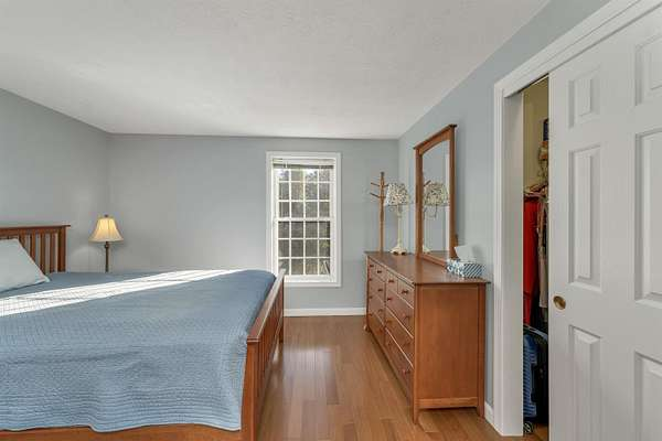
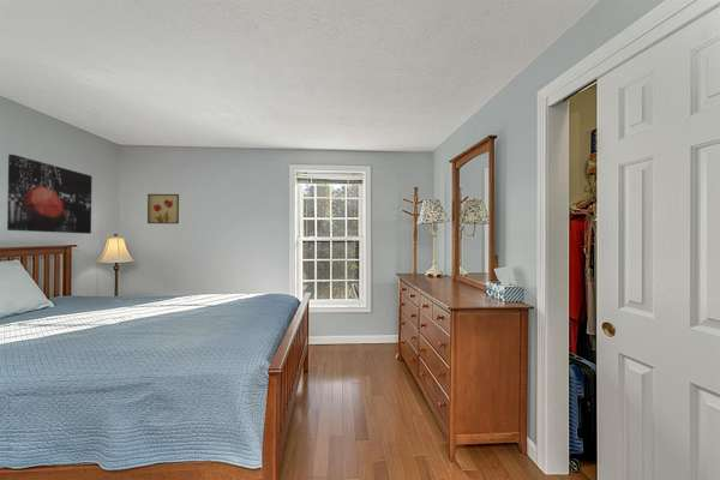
+ wall art [6,154,92,235]
+ wall art [146,193,180,224]
